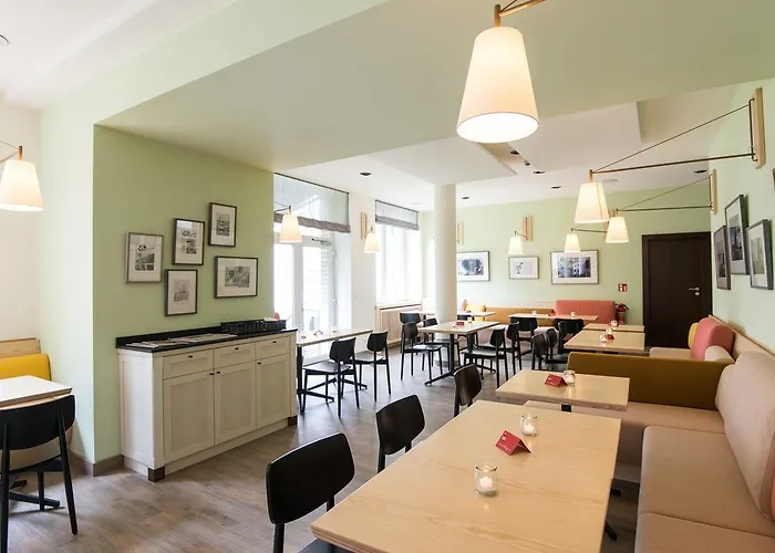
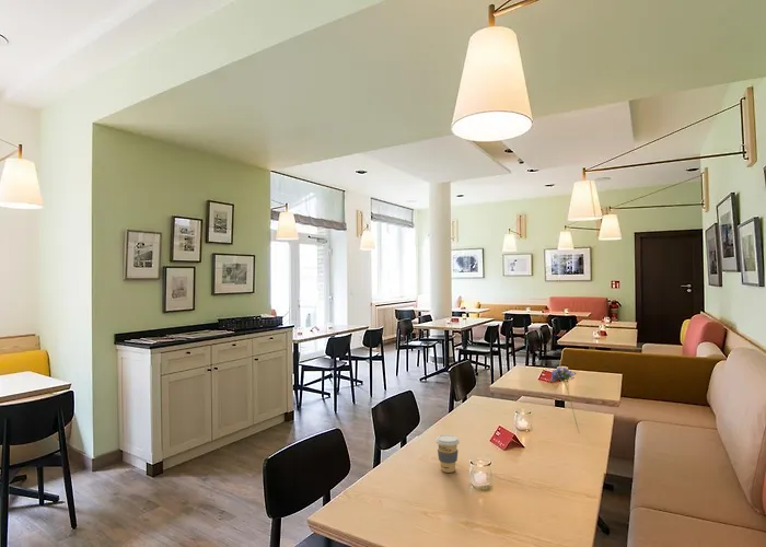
+ flower [549,365,580,432]
+ coffee cup [434,433,461,474]
